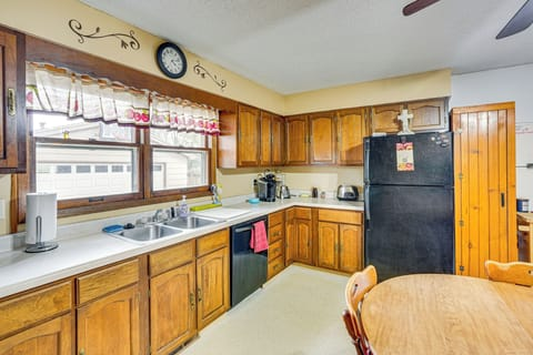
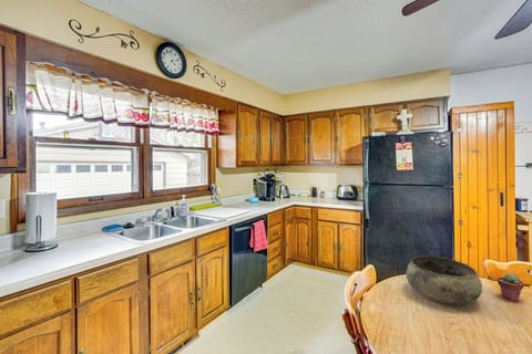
+ bowl [406,256,483,306]
+ potted succulent [497,272,525,302]
